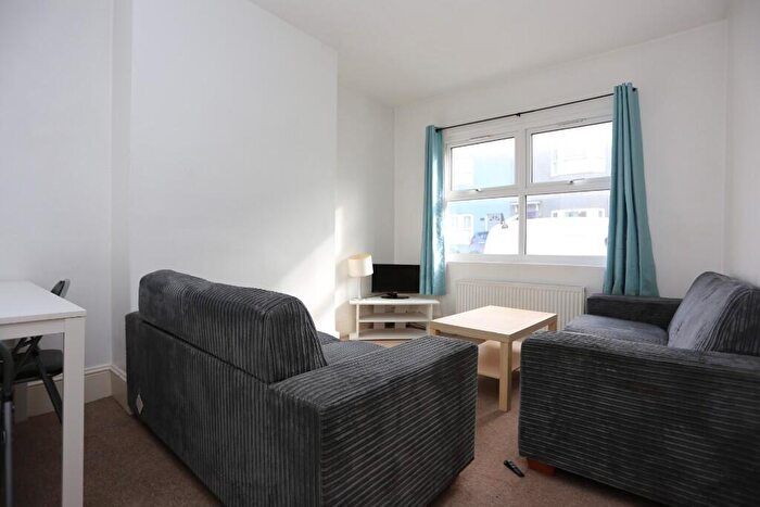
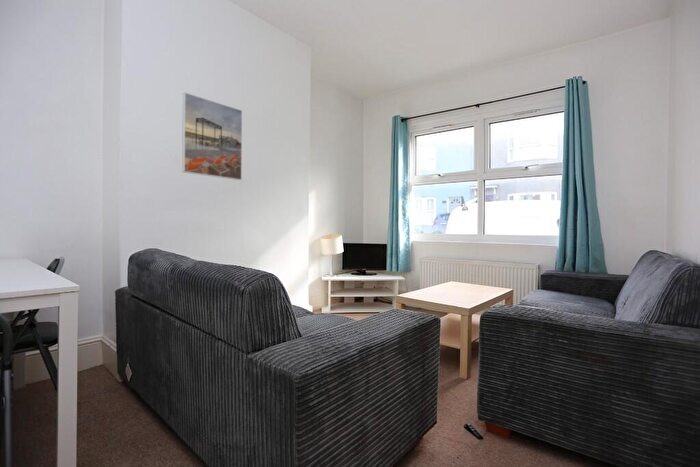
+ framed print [181,91,243,181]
